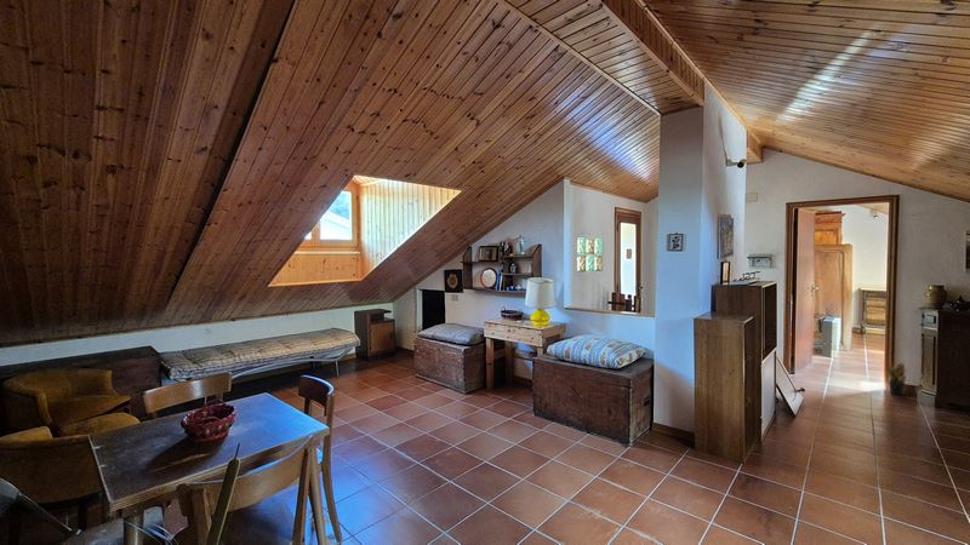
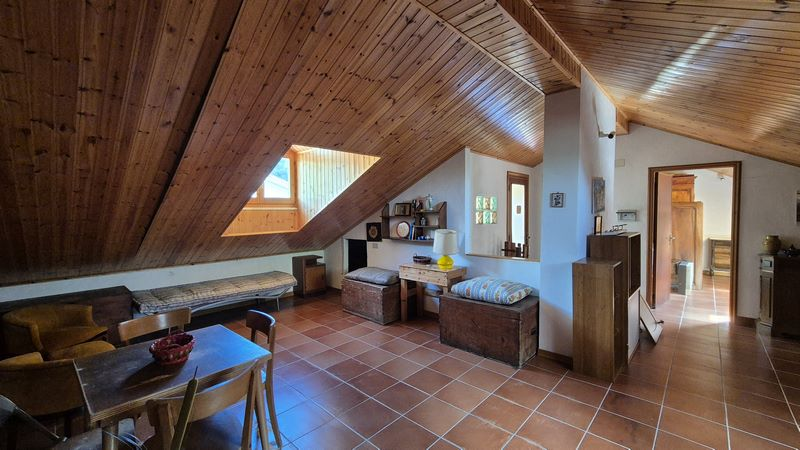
- potted plant [885,361,911,396]
